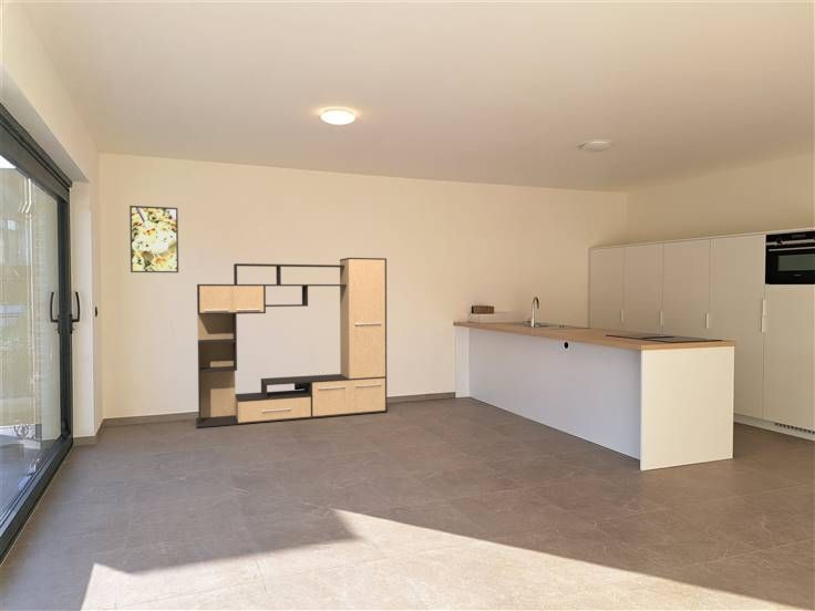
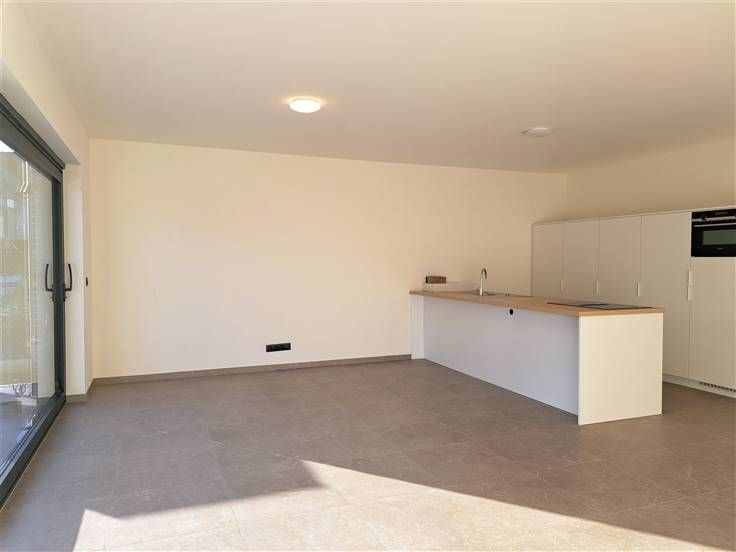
- media console [195,257,388,428]
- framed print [128,205,179,273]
